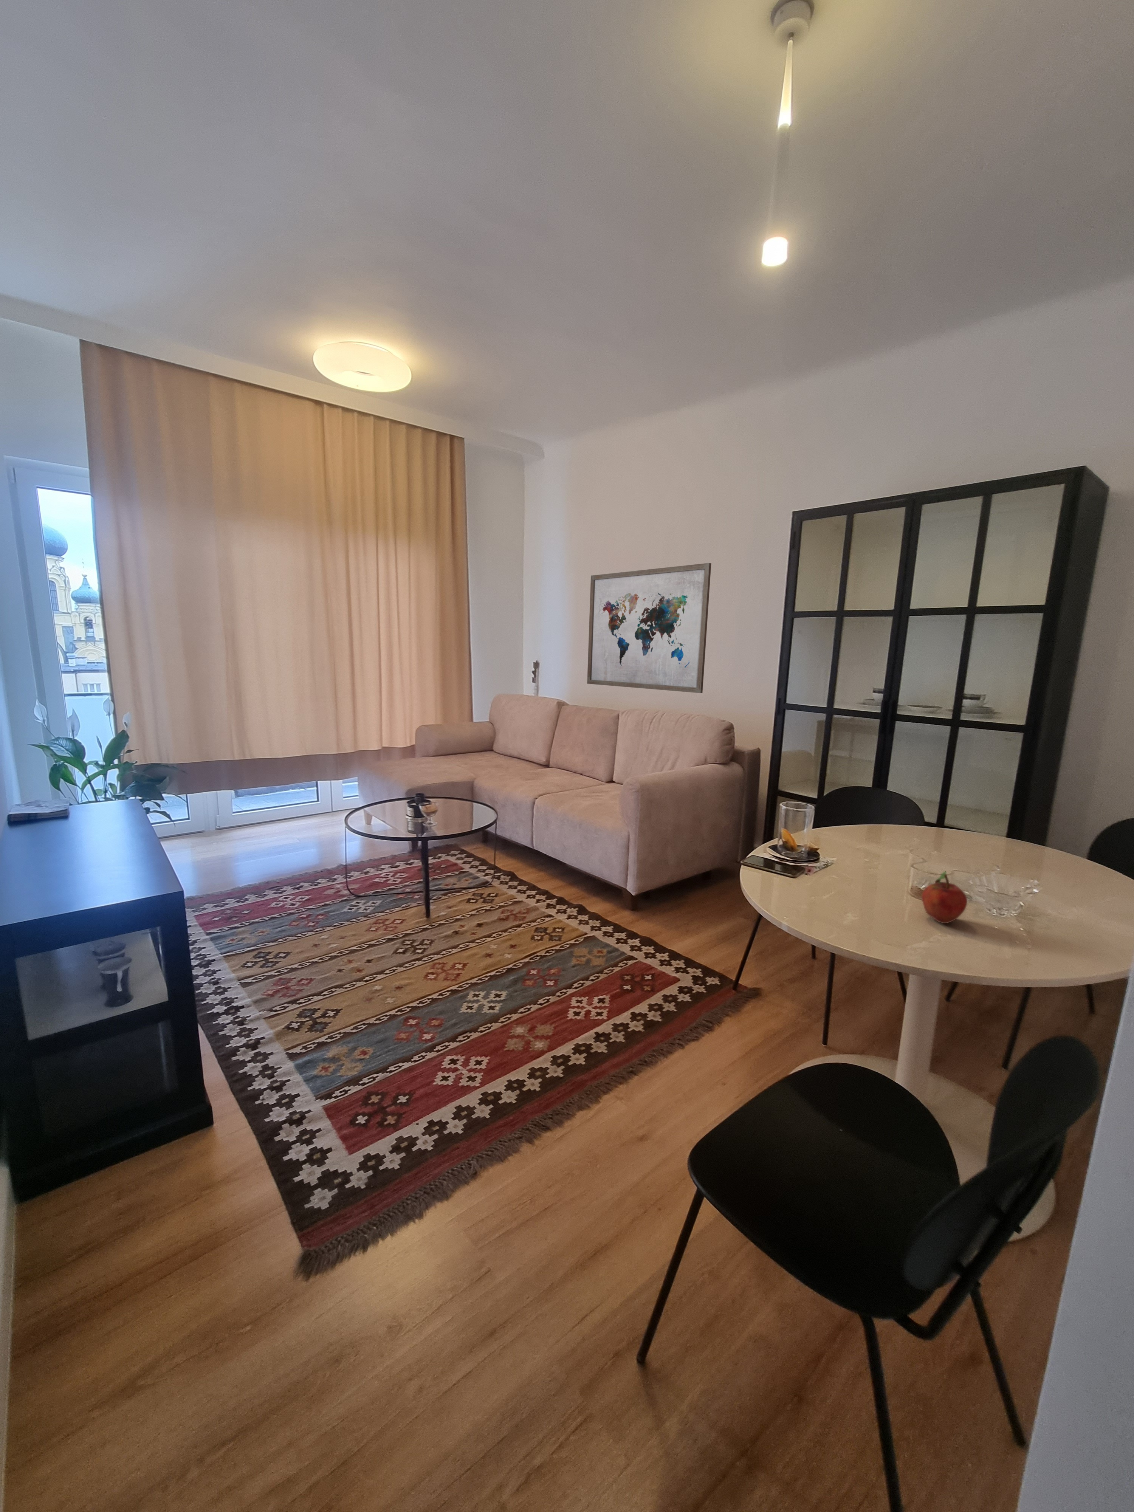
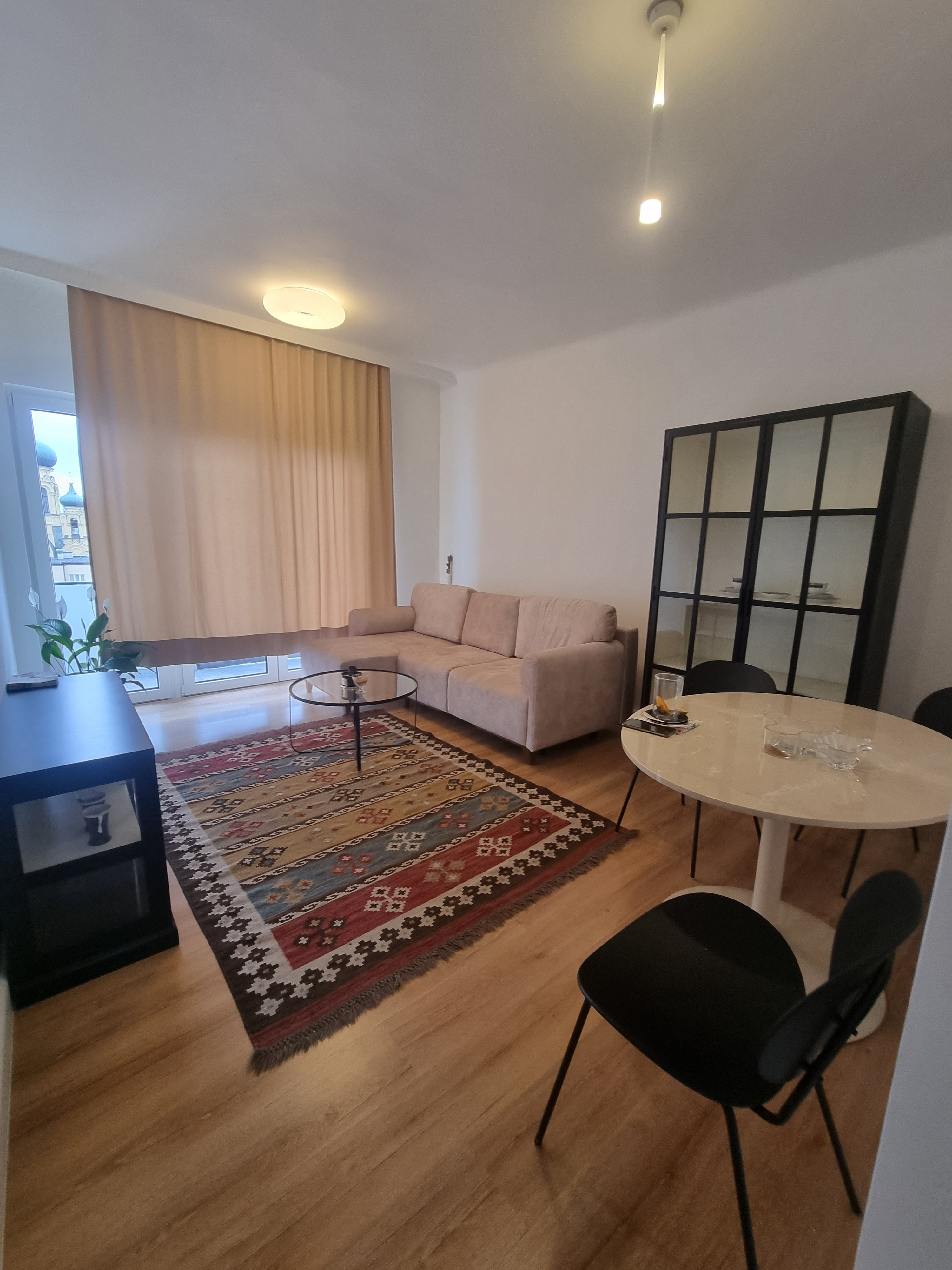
- wall art [587,562,712,694]
- fruit [922,870,967,924]
